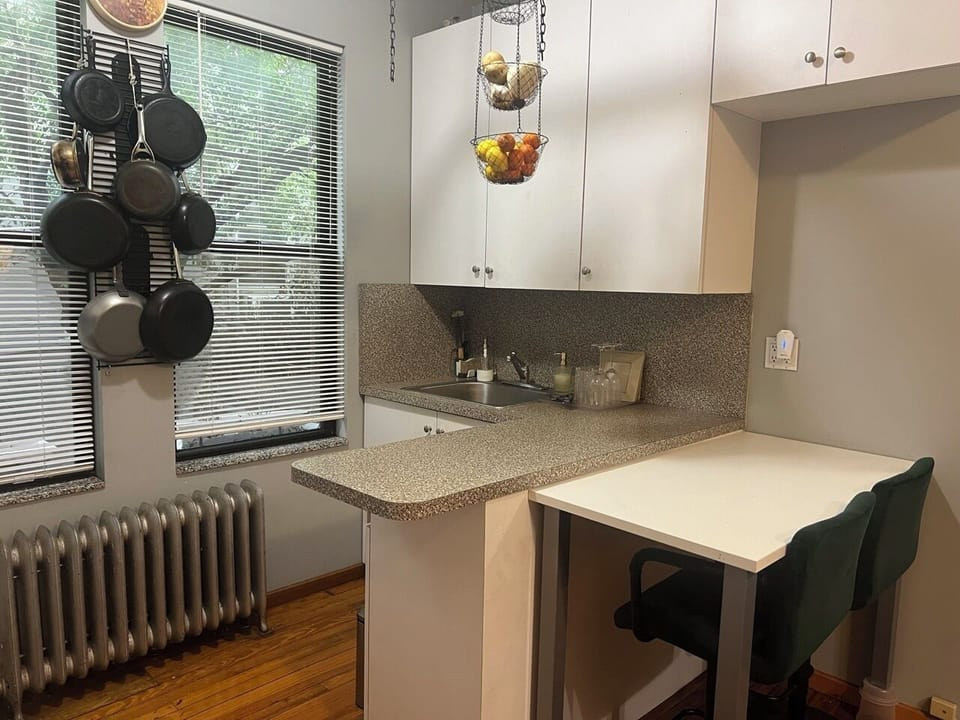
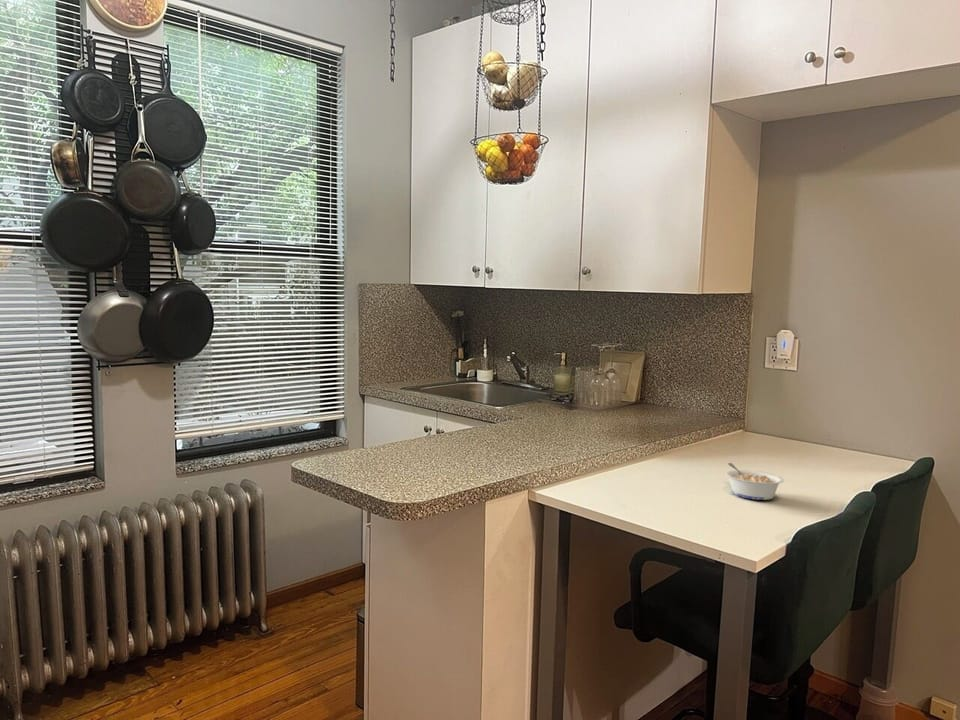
+ legume [724,462,785,501]
